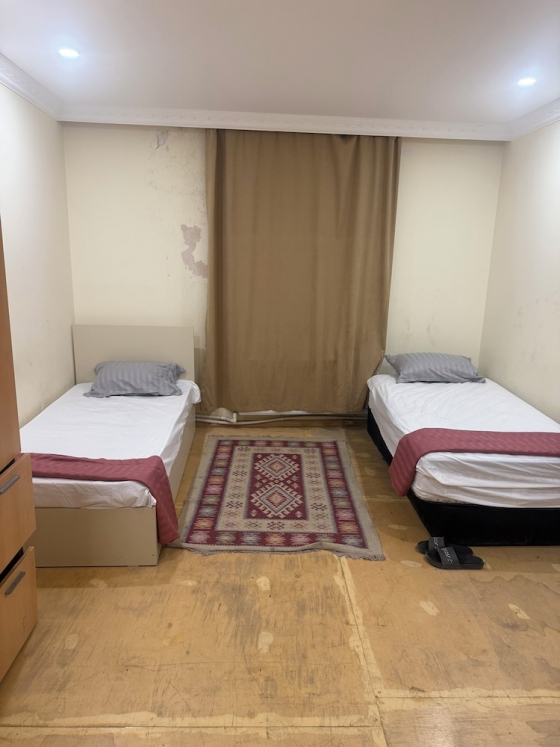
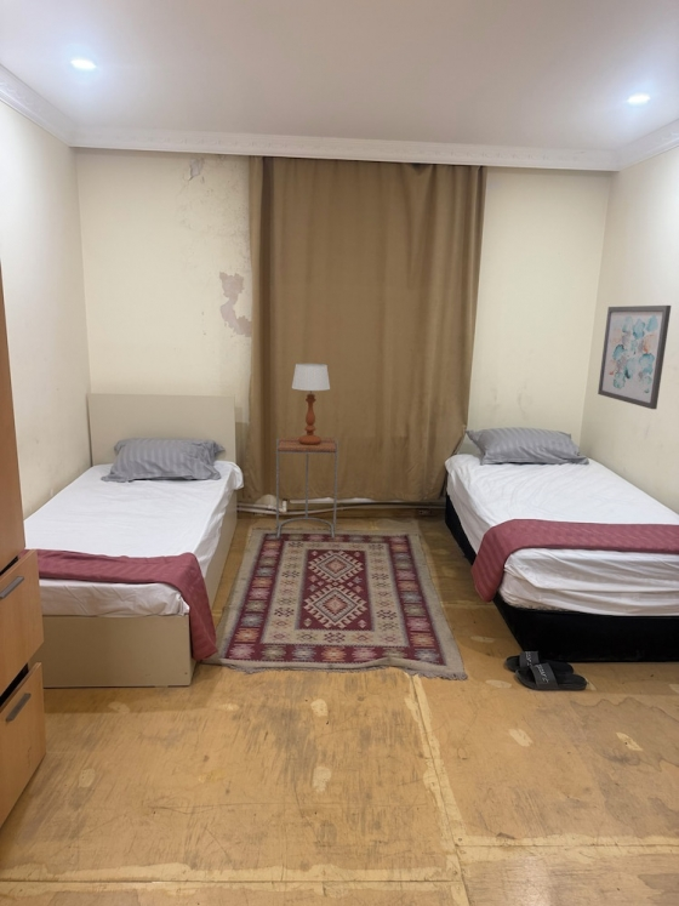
+ wall art [597,304,672,410]
+ table lamp [291,363,331,445]
+ side table [275,435,340,540]
